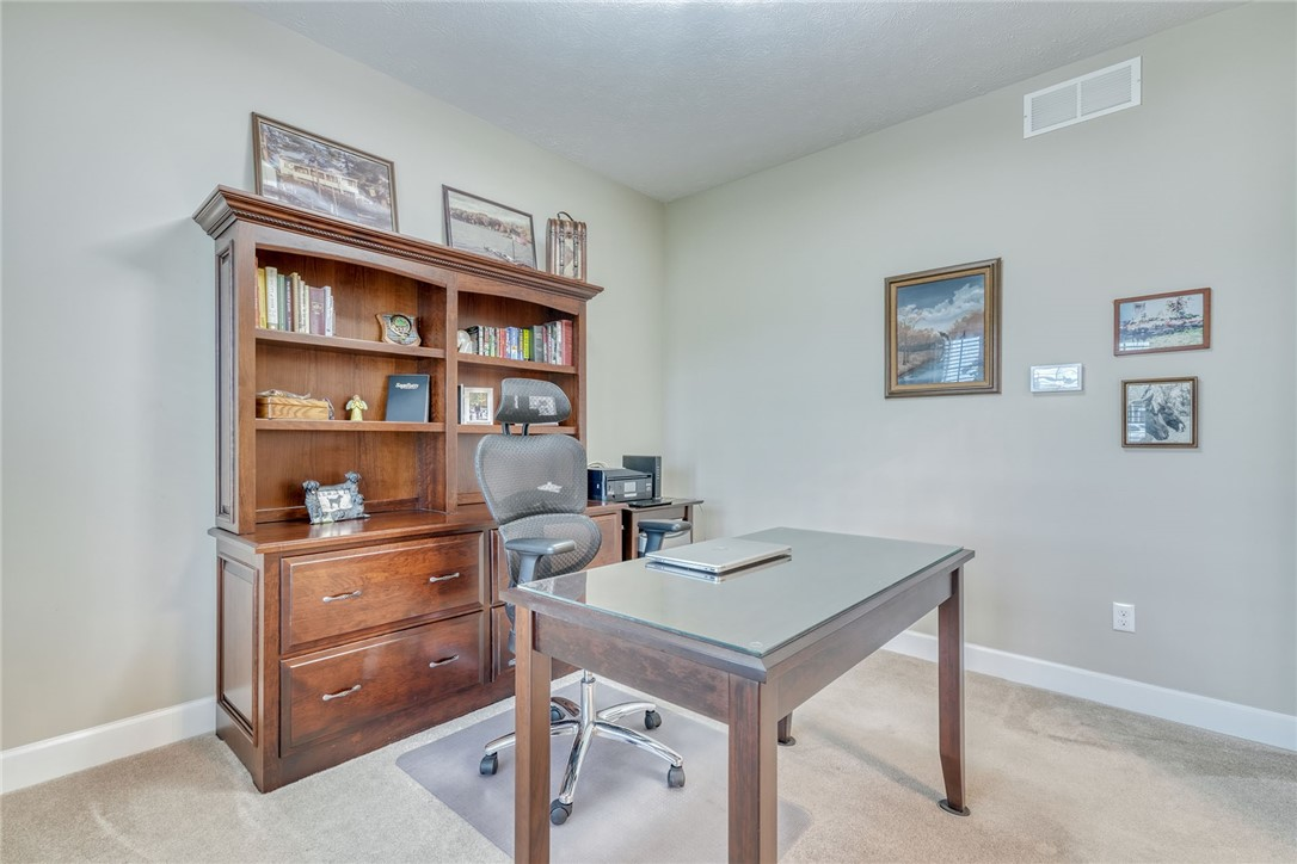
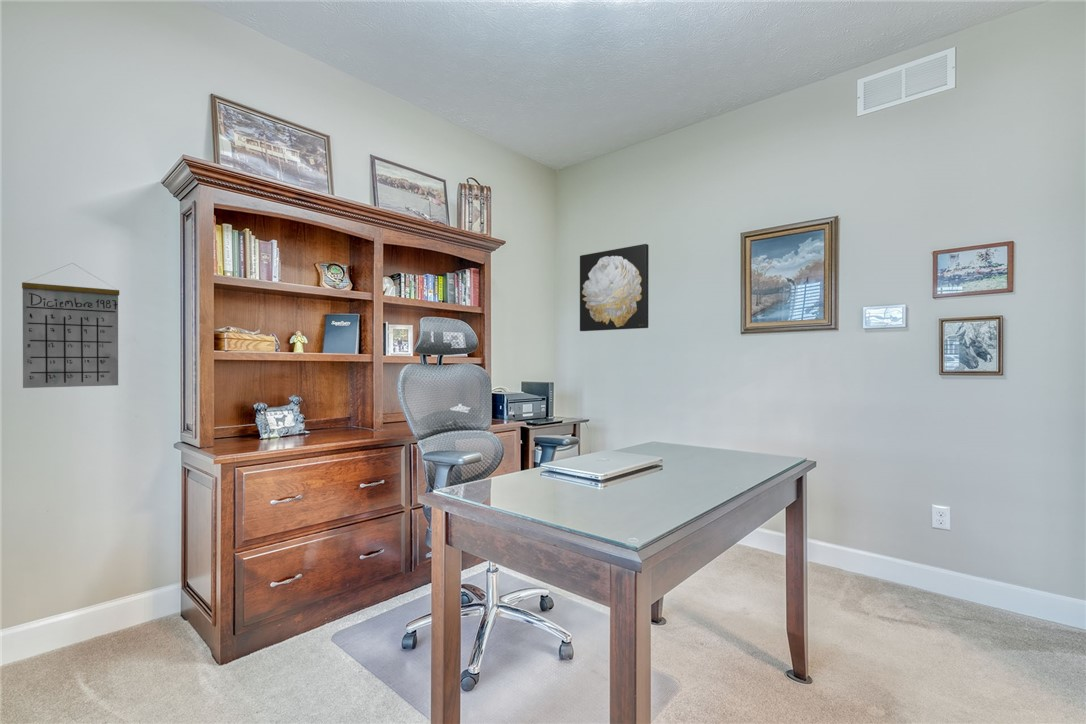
+ calendar [21,262,120,389]
+ wall art [579,243,650,332]
